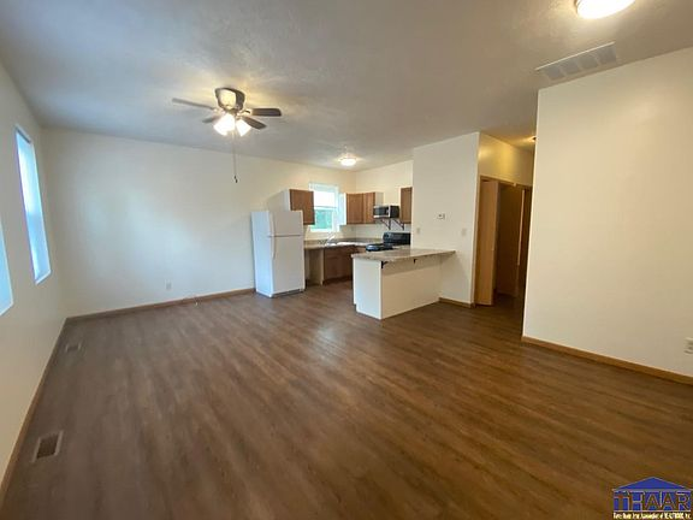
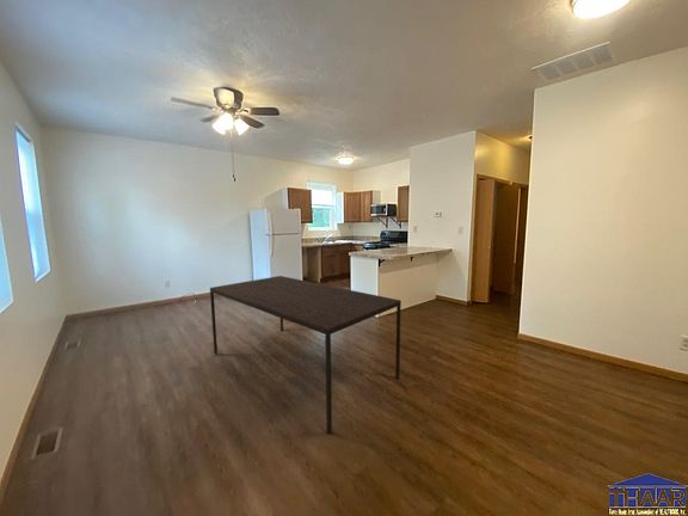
+ dining table [209,275,403,435]
